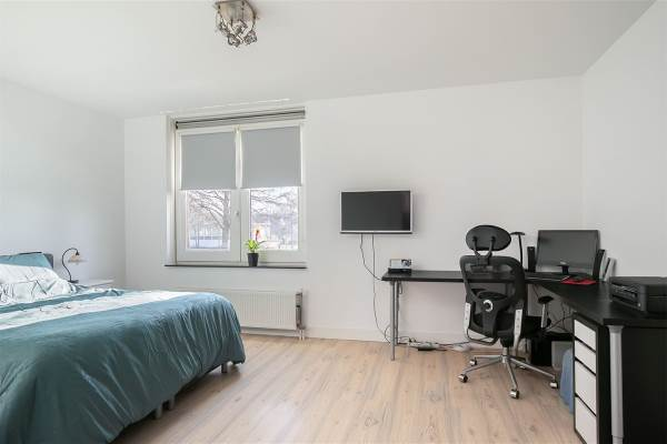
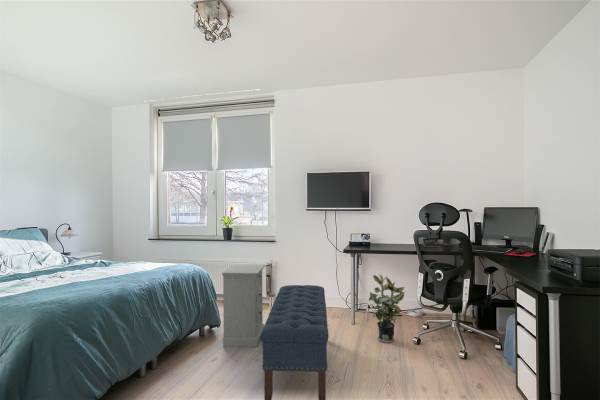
+ bench [260,284,329,400]
+ nightstand [221,263,267,348]
+ potted plant [368,273,406,344]
